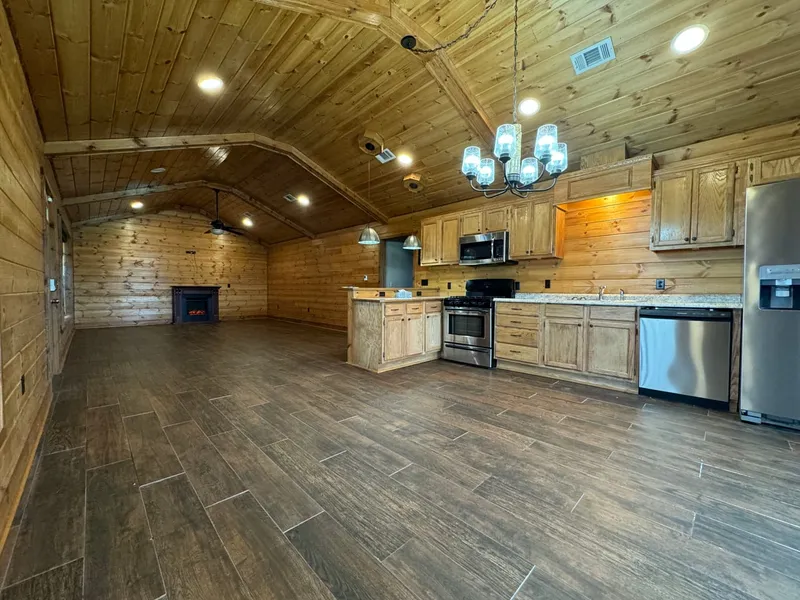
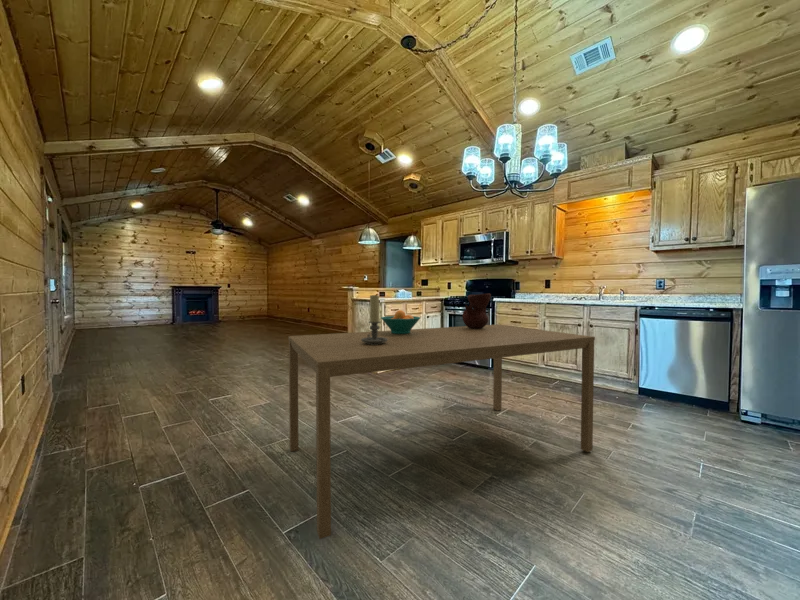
+ fruit bowl [380,309,421,334]
+ dining table [287,323,596,540]
+ vase [461,292,492,329]
+ candle holder [361,293,388,345]
